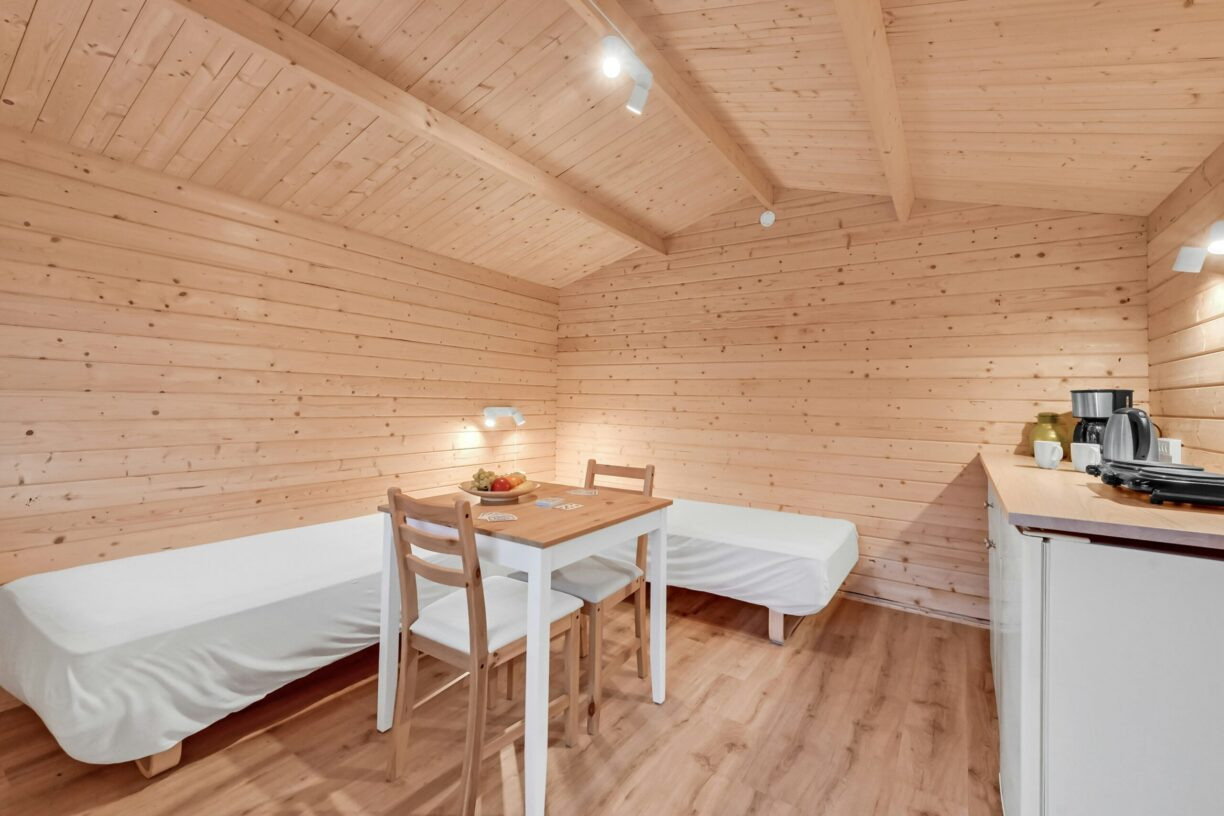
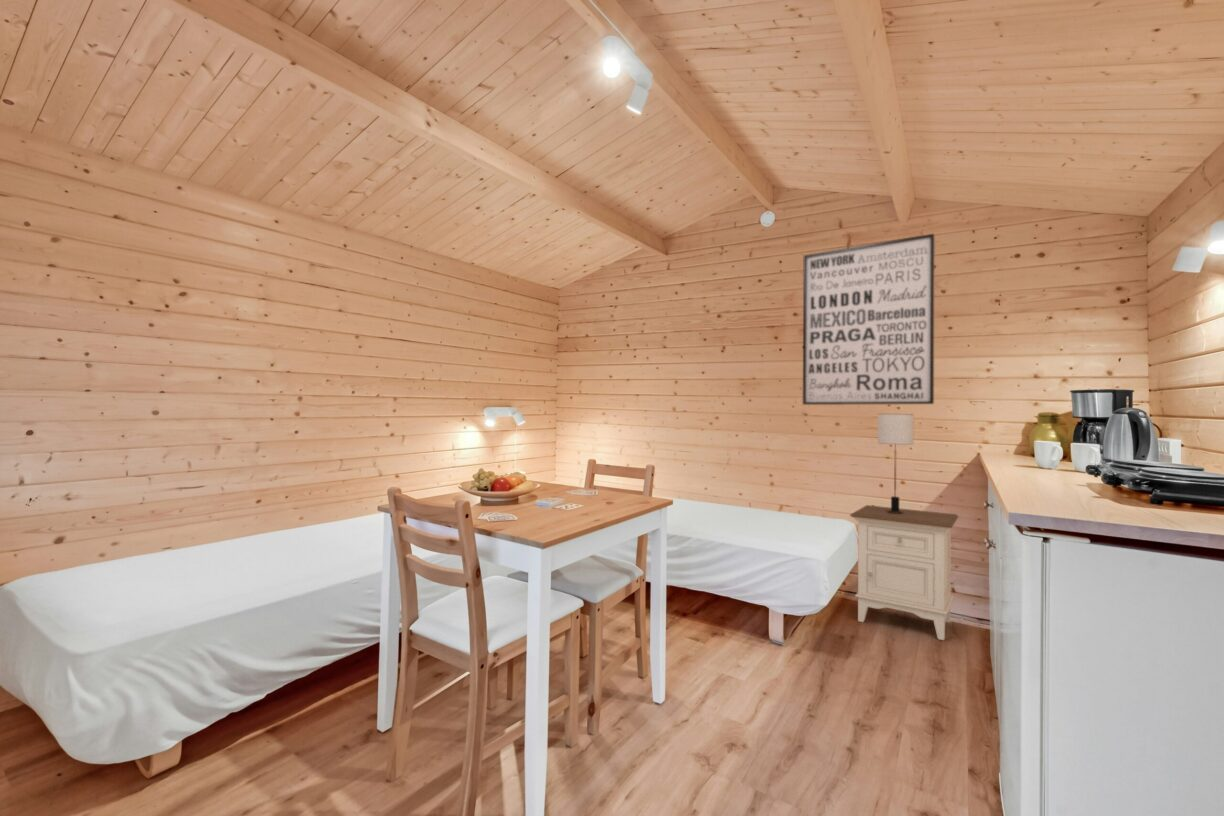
+ nightstand [849,504,959,641]
+ table lamp [877,413,914,514]
+ wall art [802,233,936,406]
